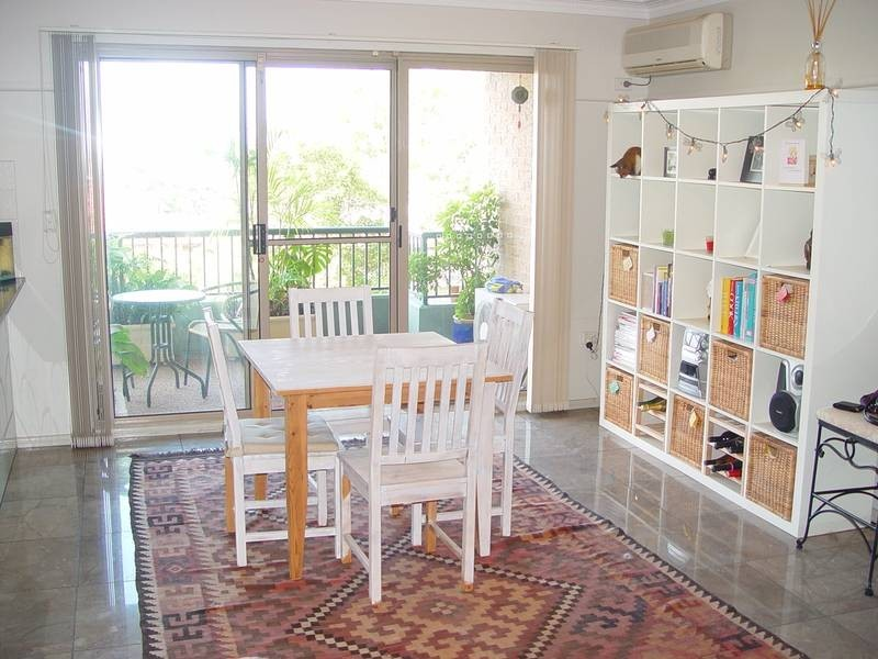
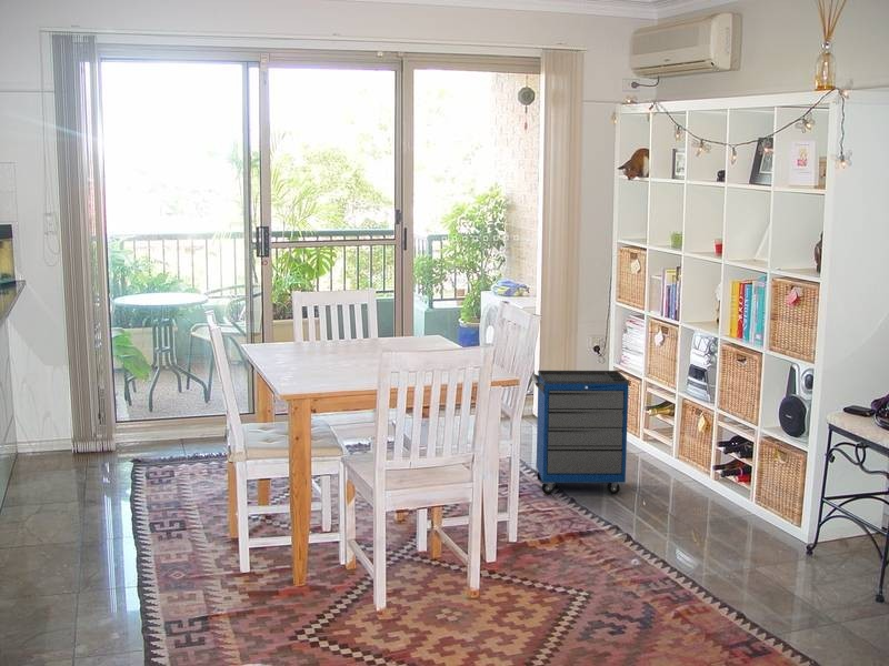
+ cabinet [530,370,630,495]
